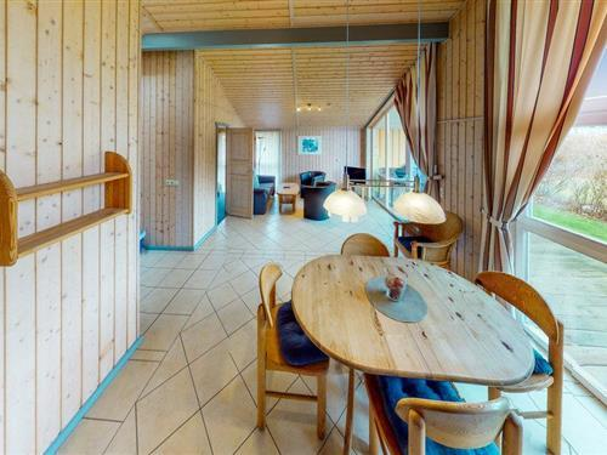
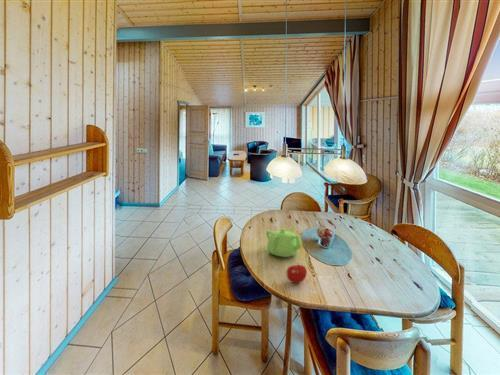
+ fruit [286,262,308,284]
+ teapot [265,226,304,258]
